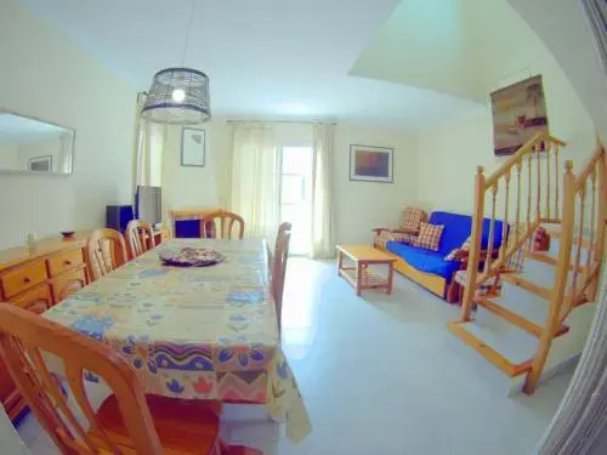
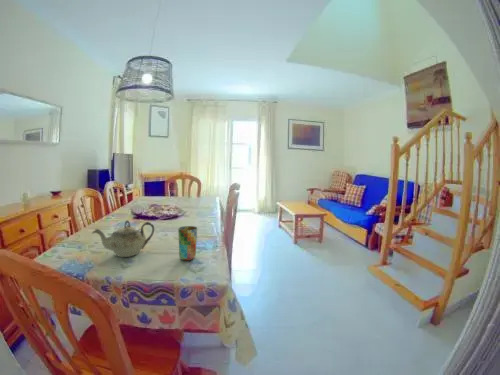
+ teapot [91,219,155,258]
+ cup [177,225,198,261]
